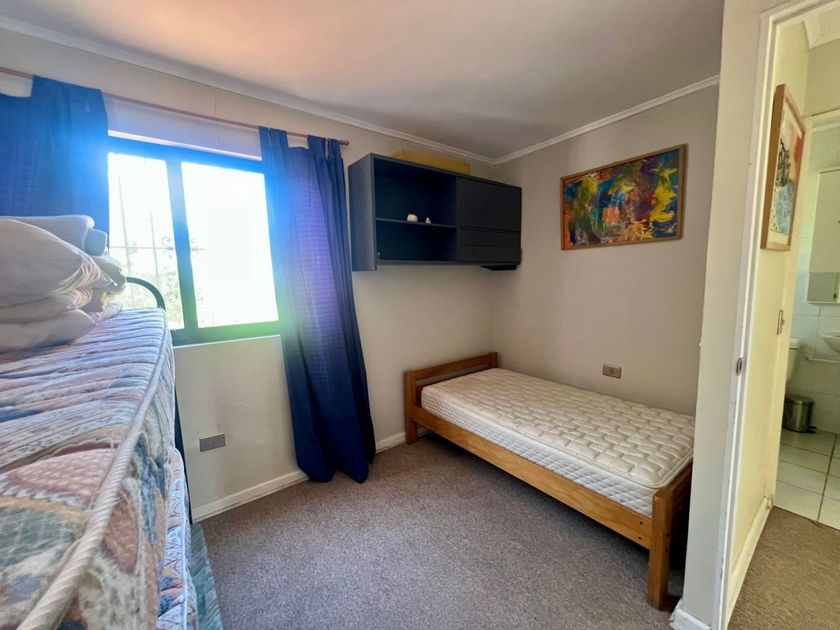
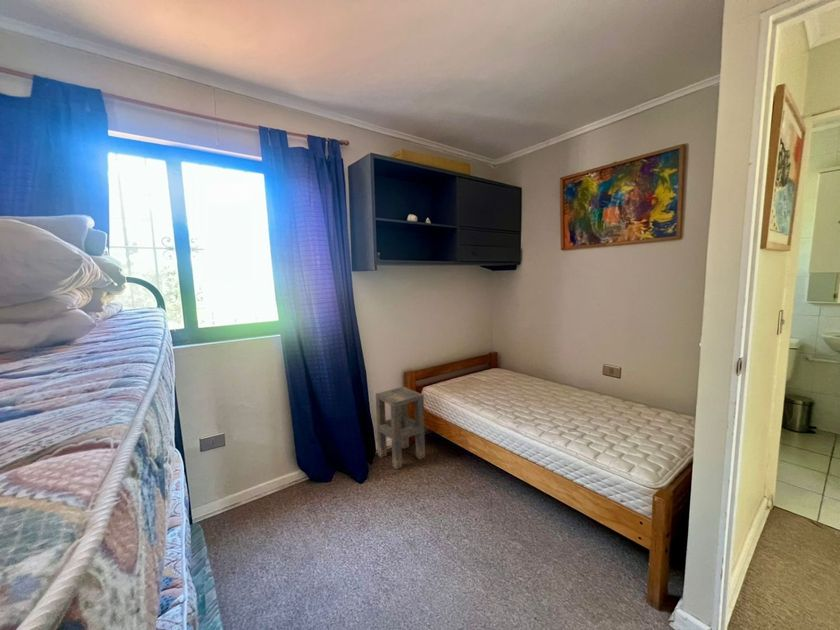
+ side table [375,386,426,470]
